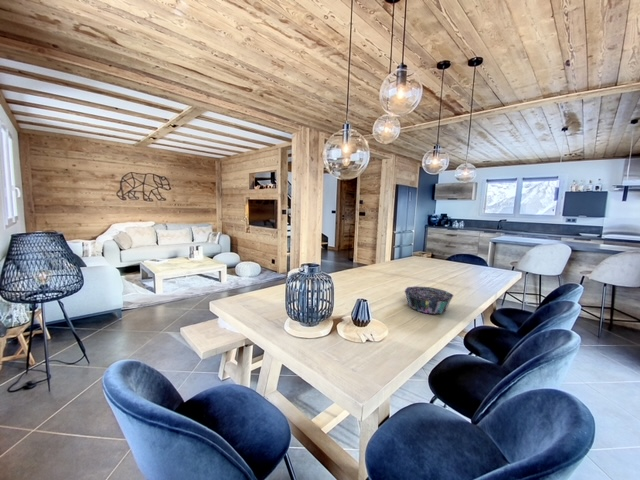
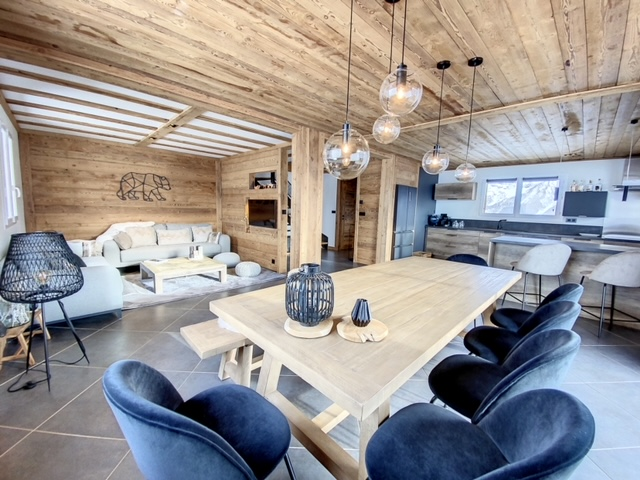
- decorative bowl [403,285,454,315]
